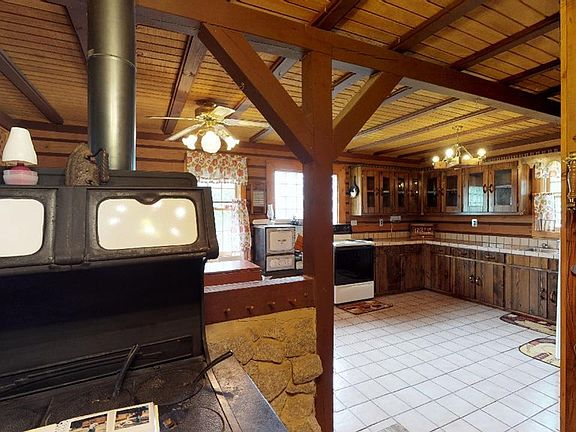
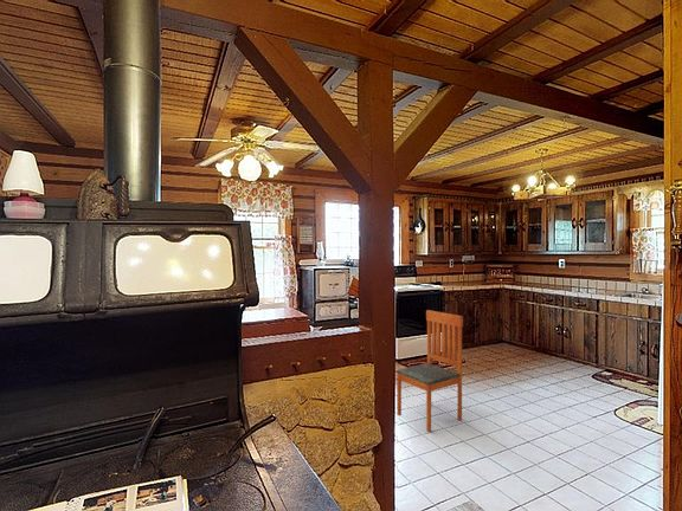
+ chair [395,309,464,433]
